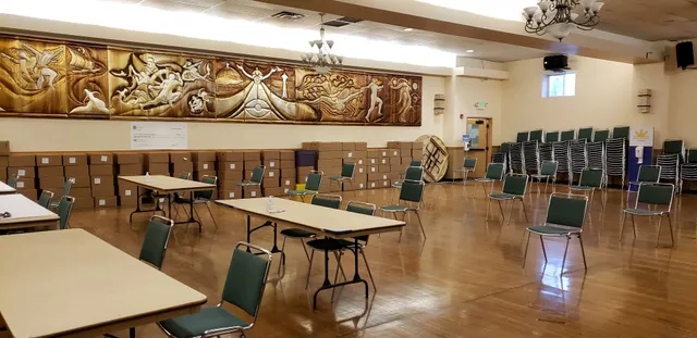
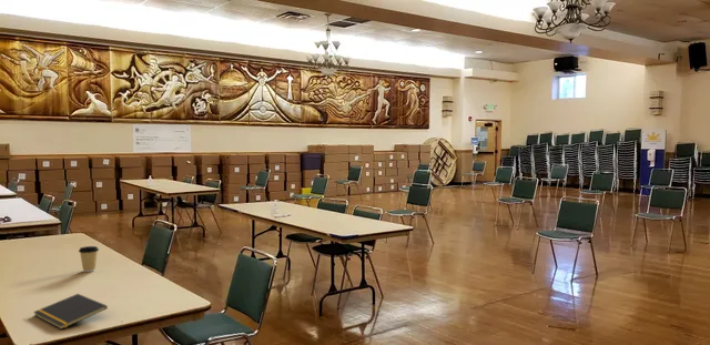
+ notepad [32,293,109,331]
+ coffee cup [78,245,100,273]
